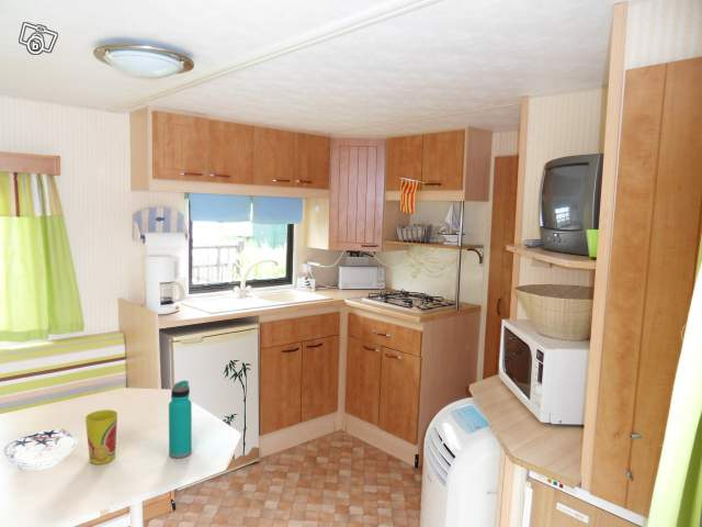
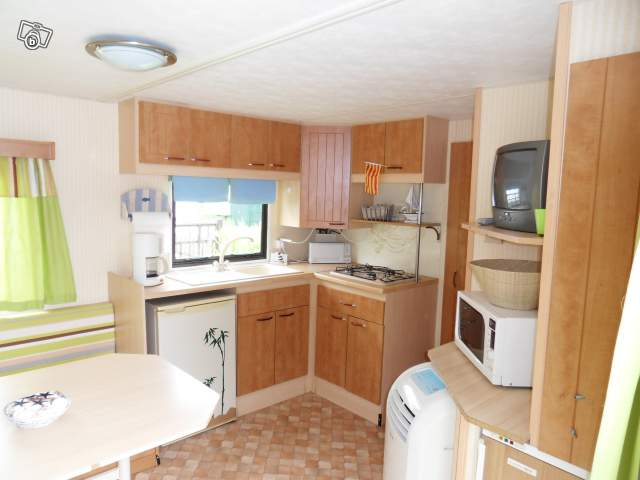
- cup [84,408,118,466]
- water bottle [168,380,193,459]
